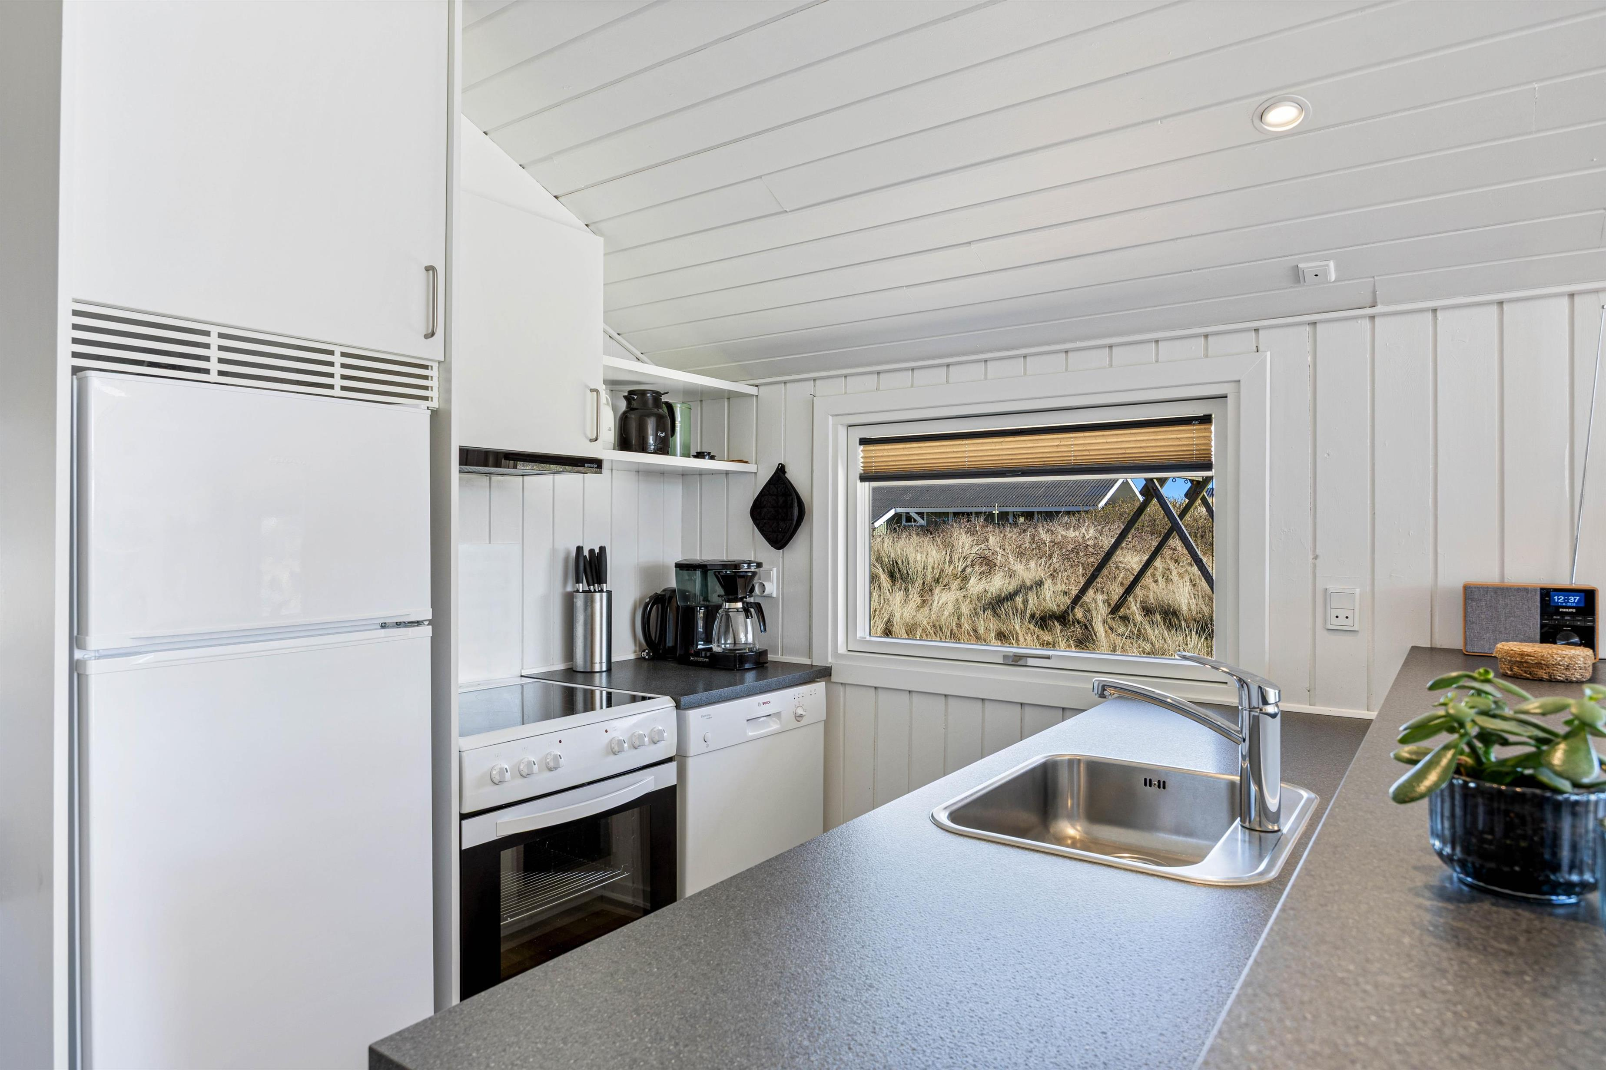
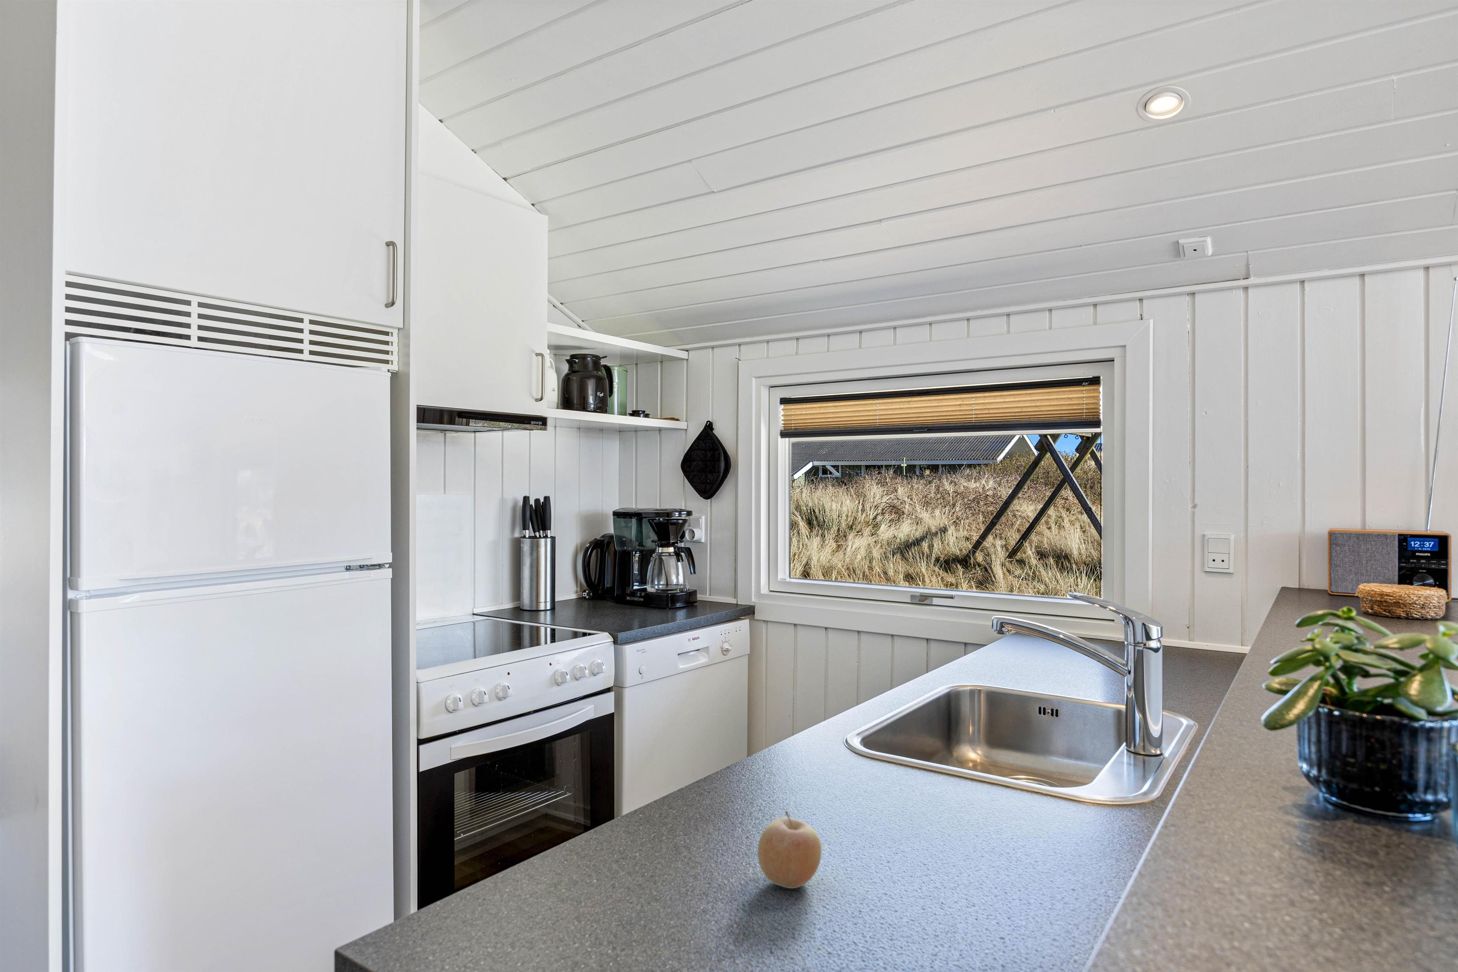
+ fruit [757,810,822,888]
